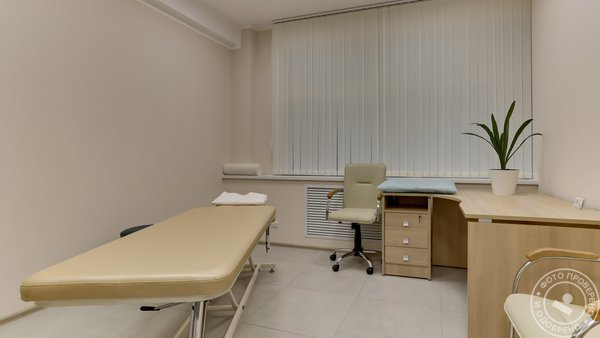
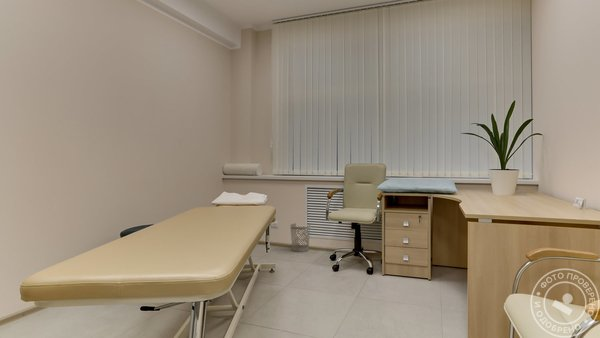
+ wastebasket [289,223,311,253]
